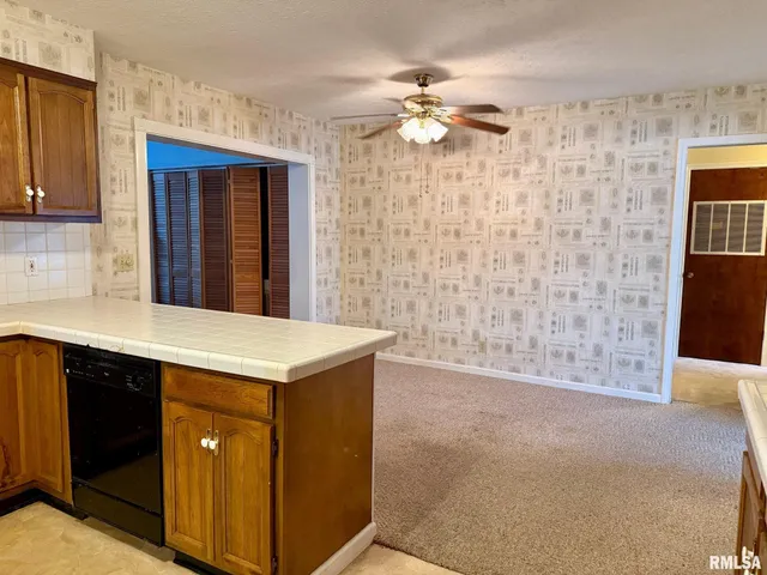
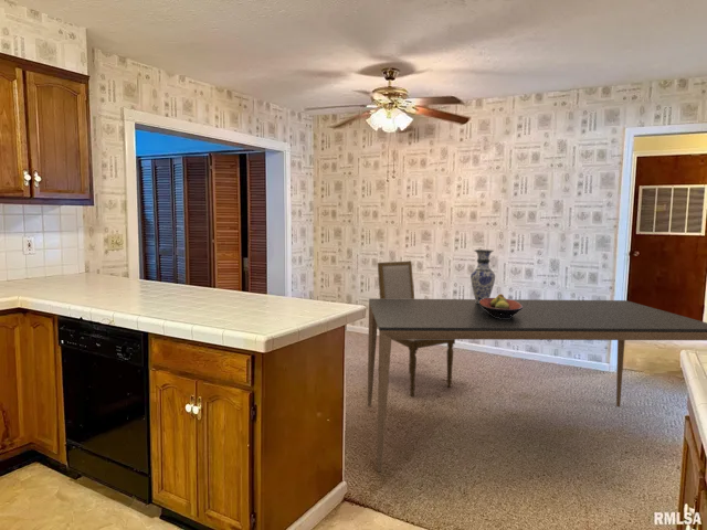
+ fruit bowl [479,293,523,318]
+ vase [469,248,496,304]
+ dining chair [377,261,456,398]
+ dining table [367,297,707,473]
